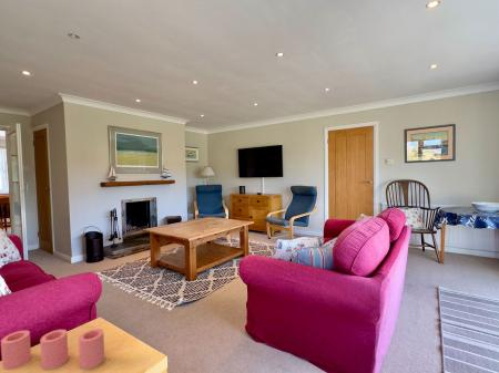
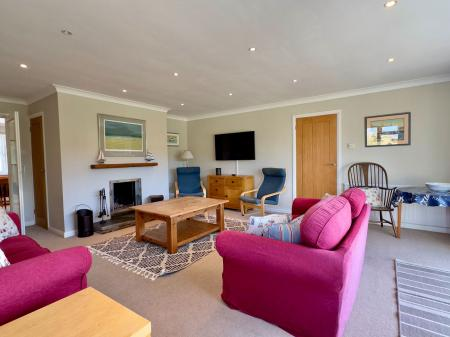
- candle [0,328,105,371]
